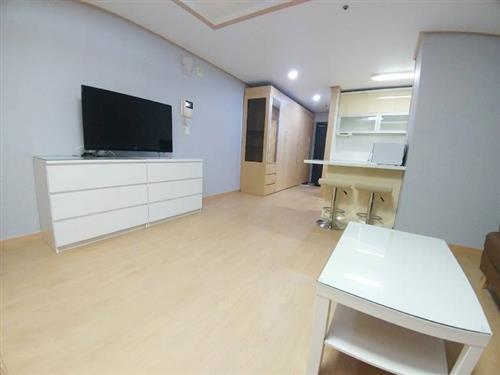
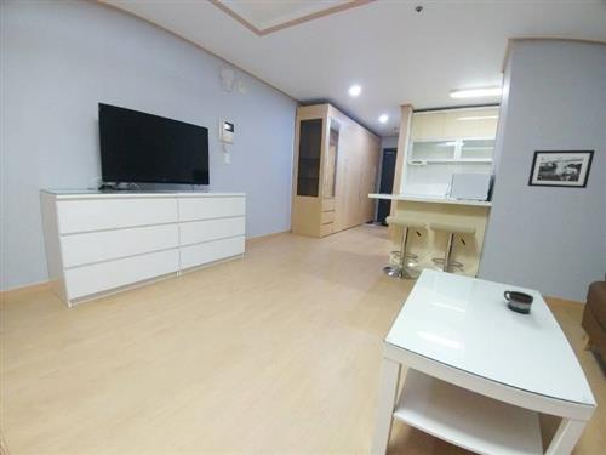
+ picture frame [526,149,596,189]
+ mug [503,289,534,314]
